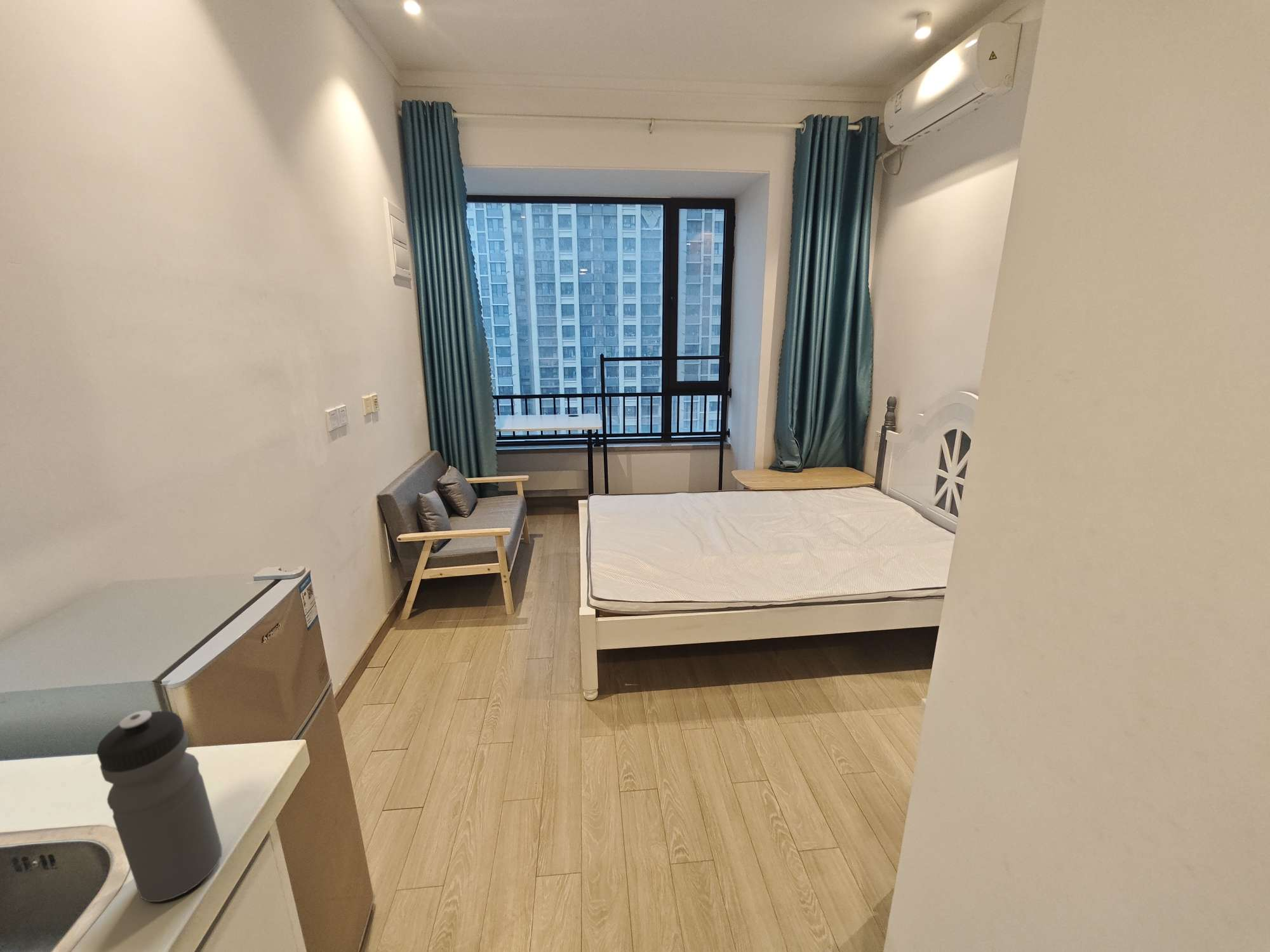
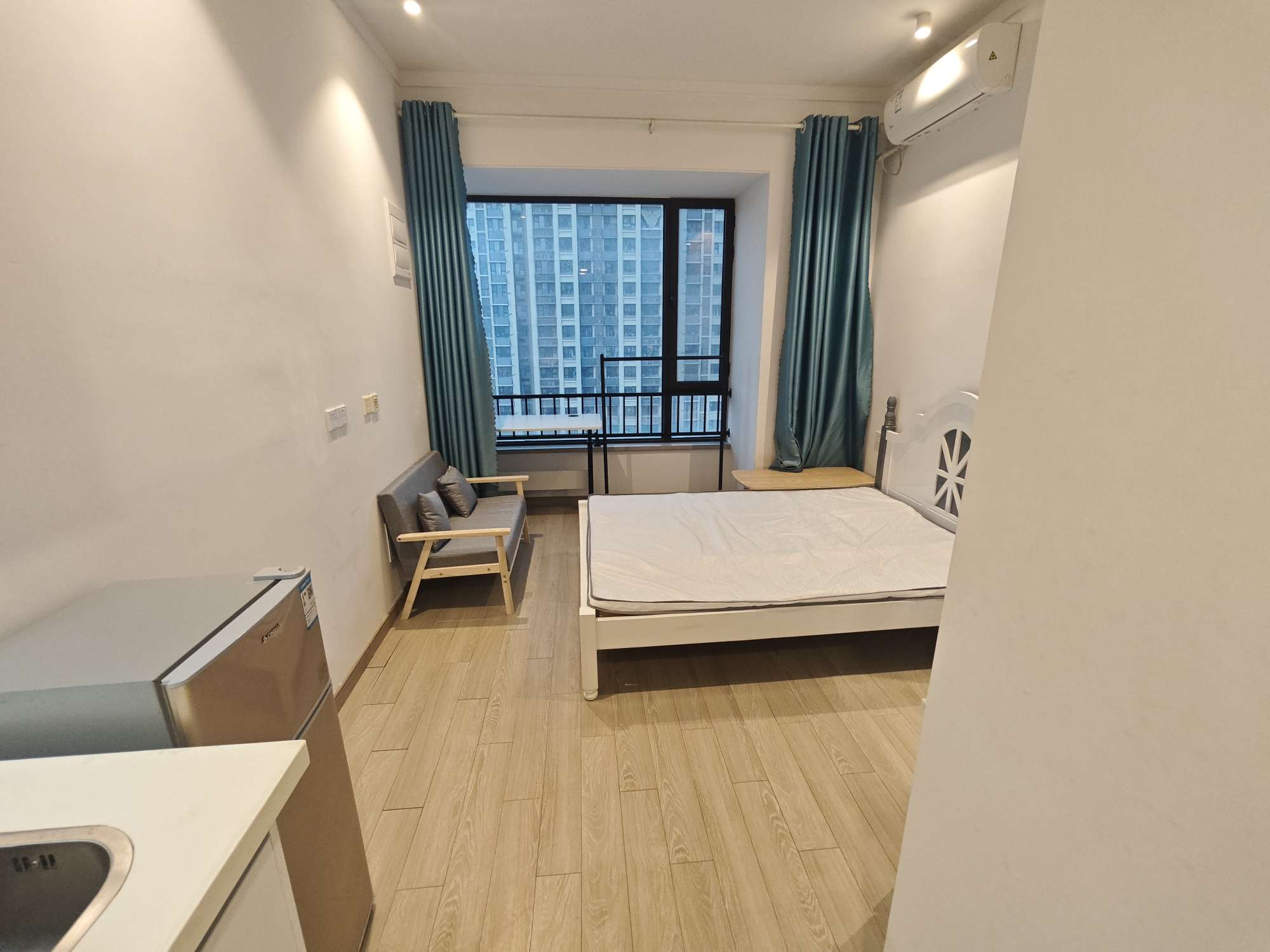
- water bottle [96,710,223,902]
